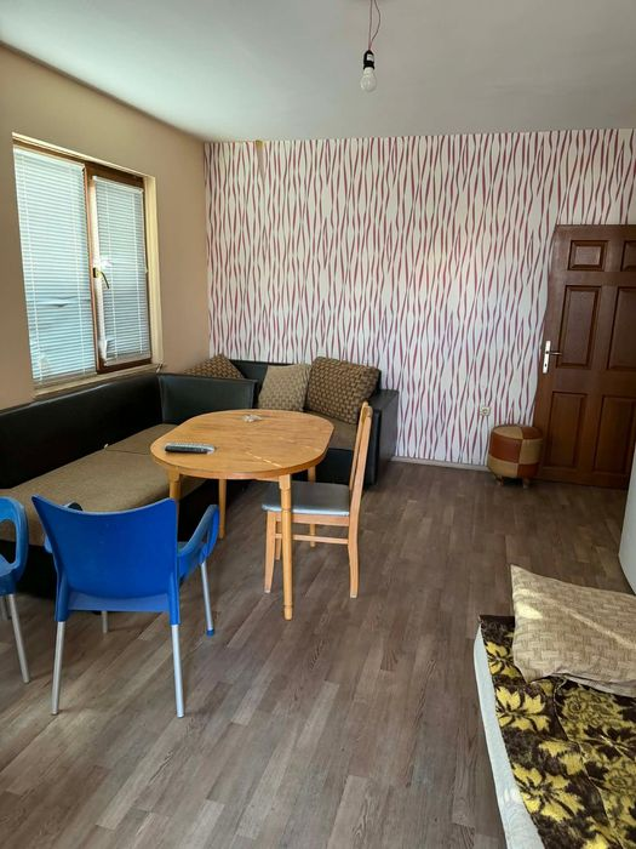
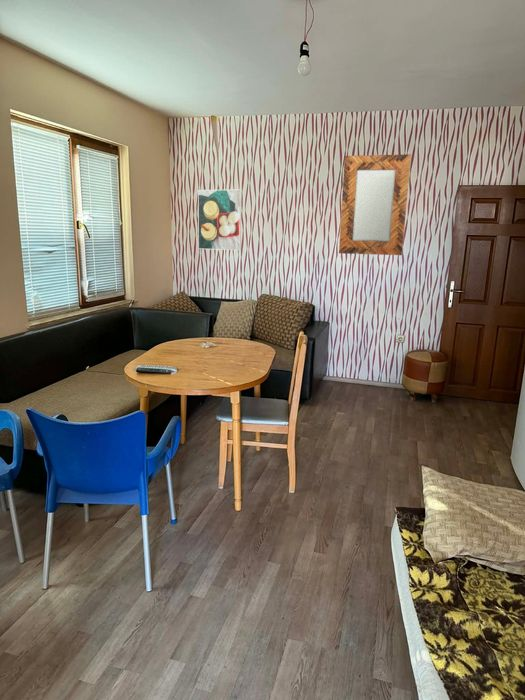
+ home mirror [338,153,412,256]
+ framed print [197,189,243,251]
